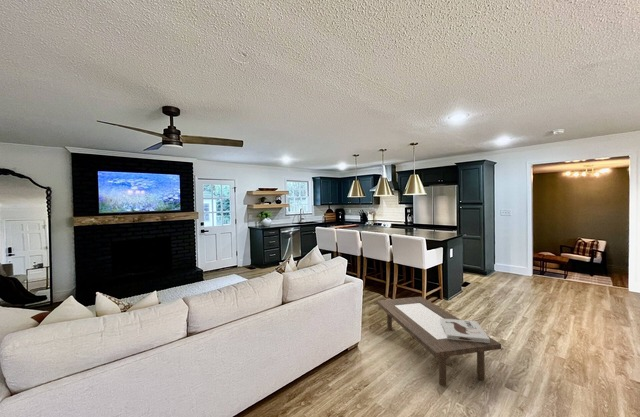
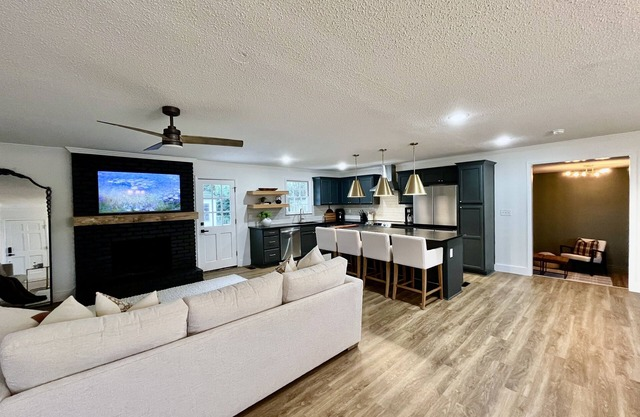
- coffee table [376,296,502,387]
- decorative box [440,318,490,343]
